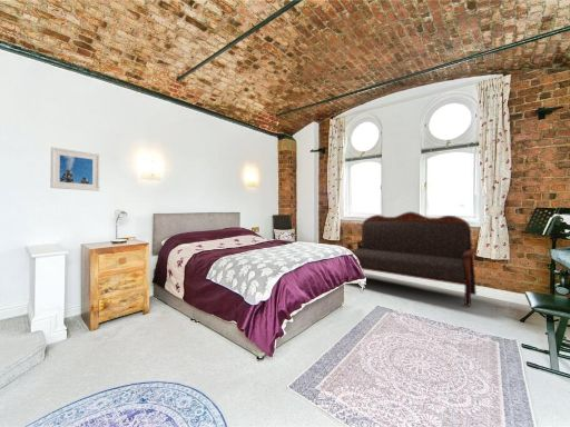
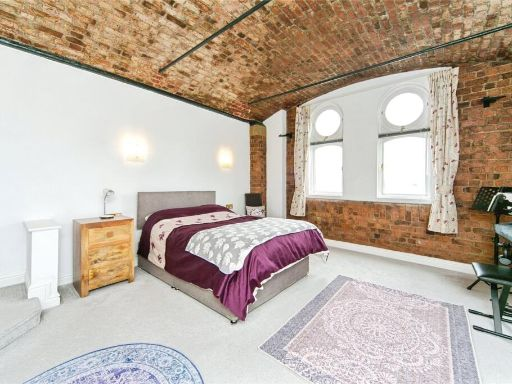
- bench [344,210,478,307]
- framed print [49,146,101,192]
